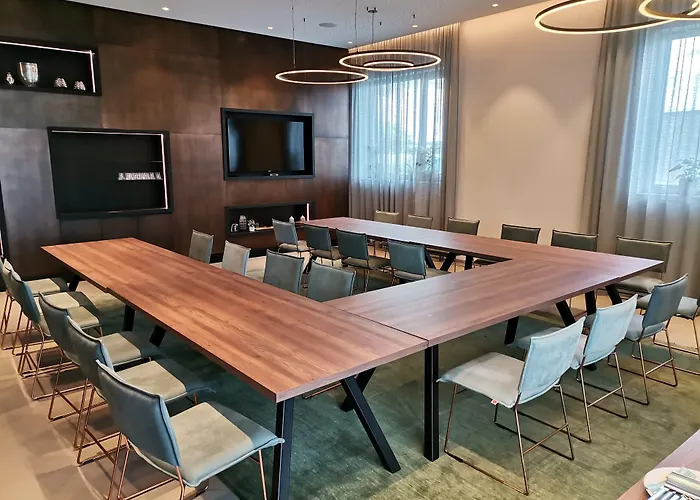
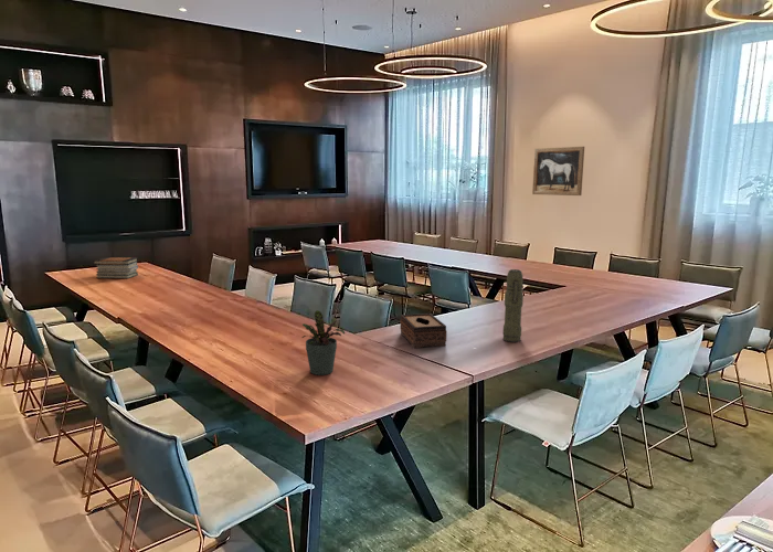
+ book stack [92,256,139,279]
+ potted plant [300,309,346,376]
+ wall art [531,146,585,197]
+ tissue box [399,312,448,349]
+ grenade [502,268,525,343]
